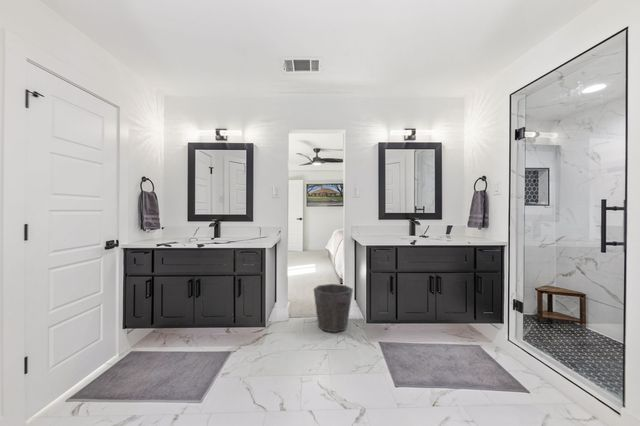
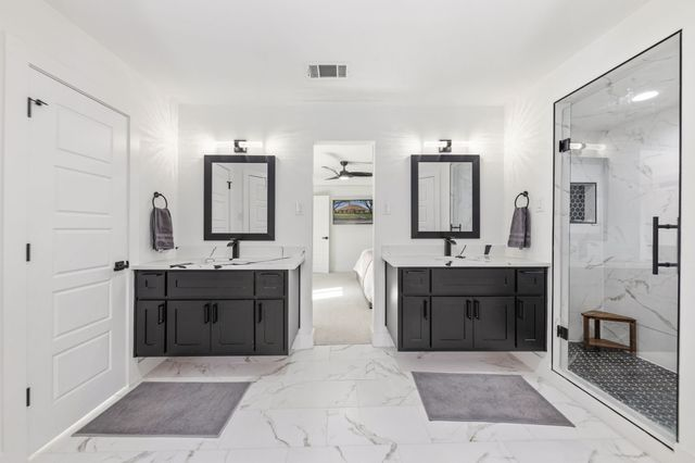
- waste bin [312,283,354,333]
